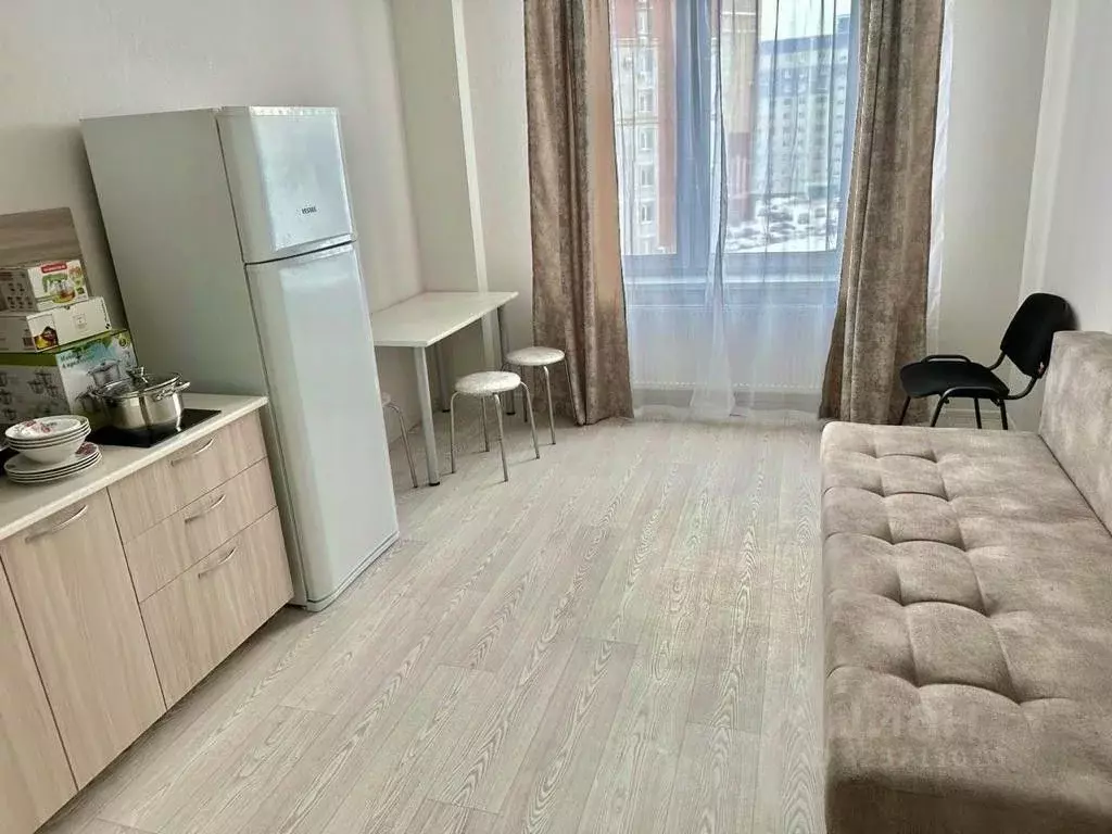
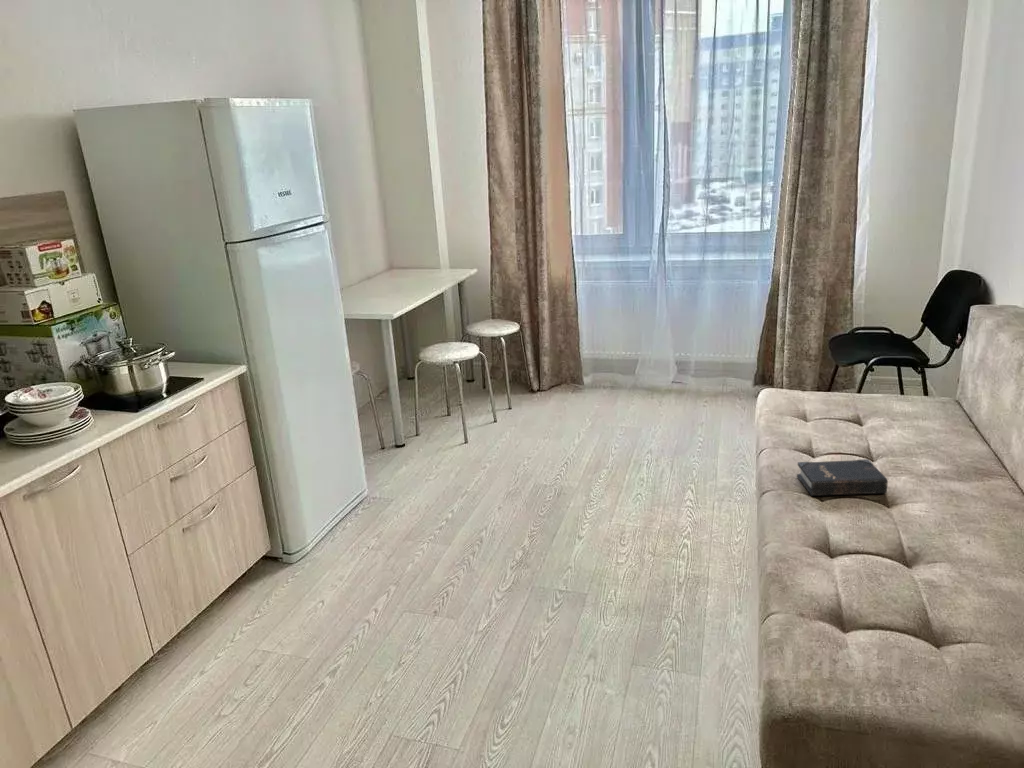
+ hardback book [796,458,889,497]
